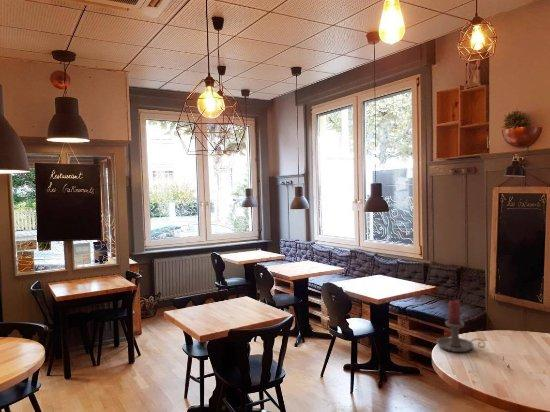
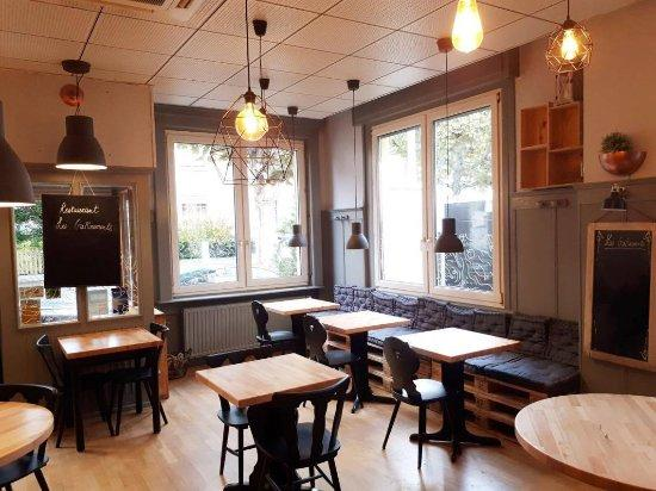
- candle holder [436,299,486,353]
